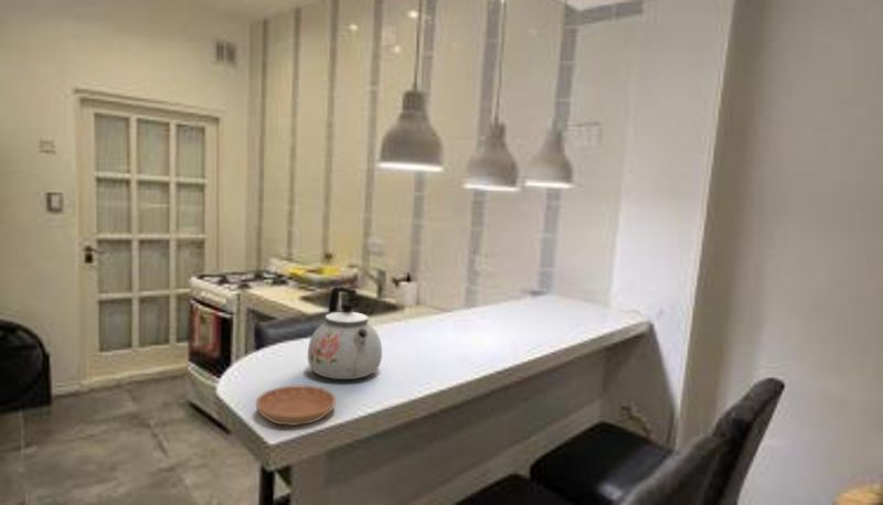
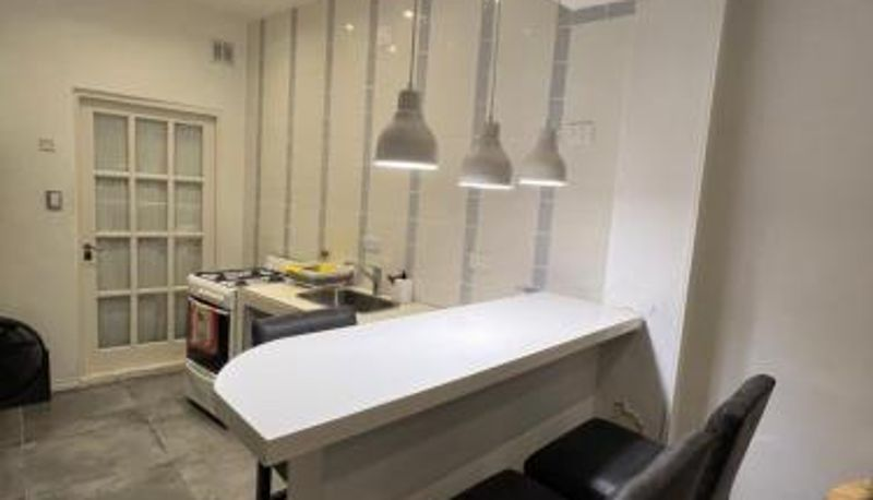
- kettle [307,286,383,380]
- saucer [255,385,337,427]
